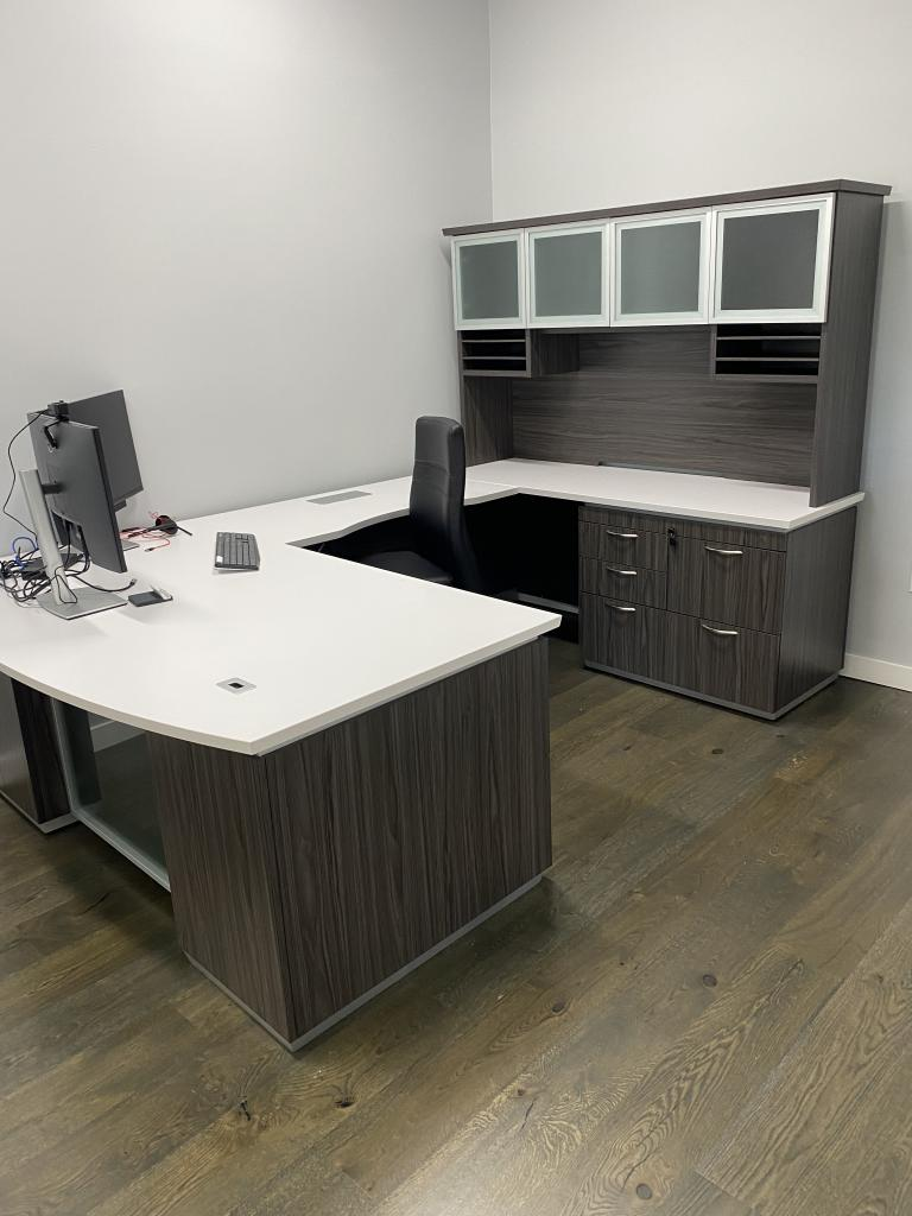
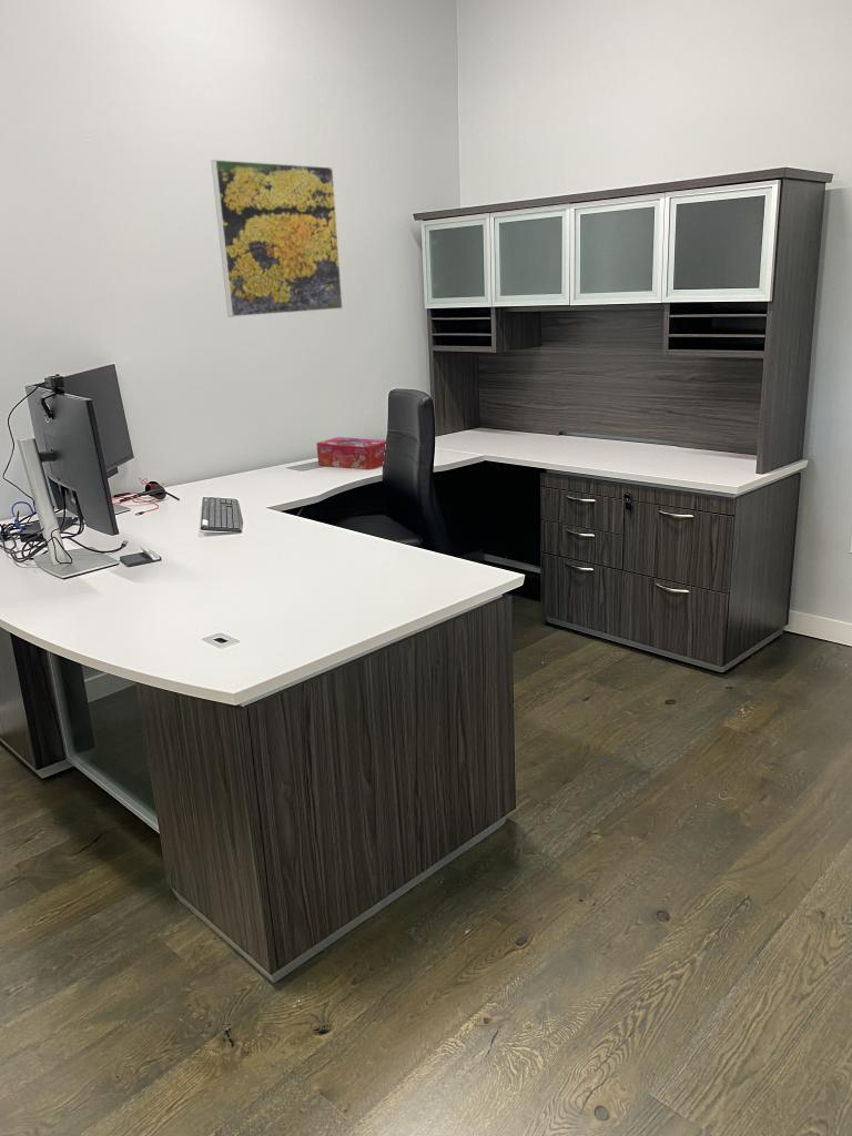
+ tissue box [316,436,387,470]
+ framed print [210,159,344,318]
